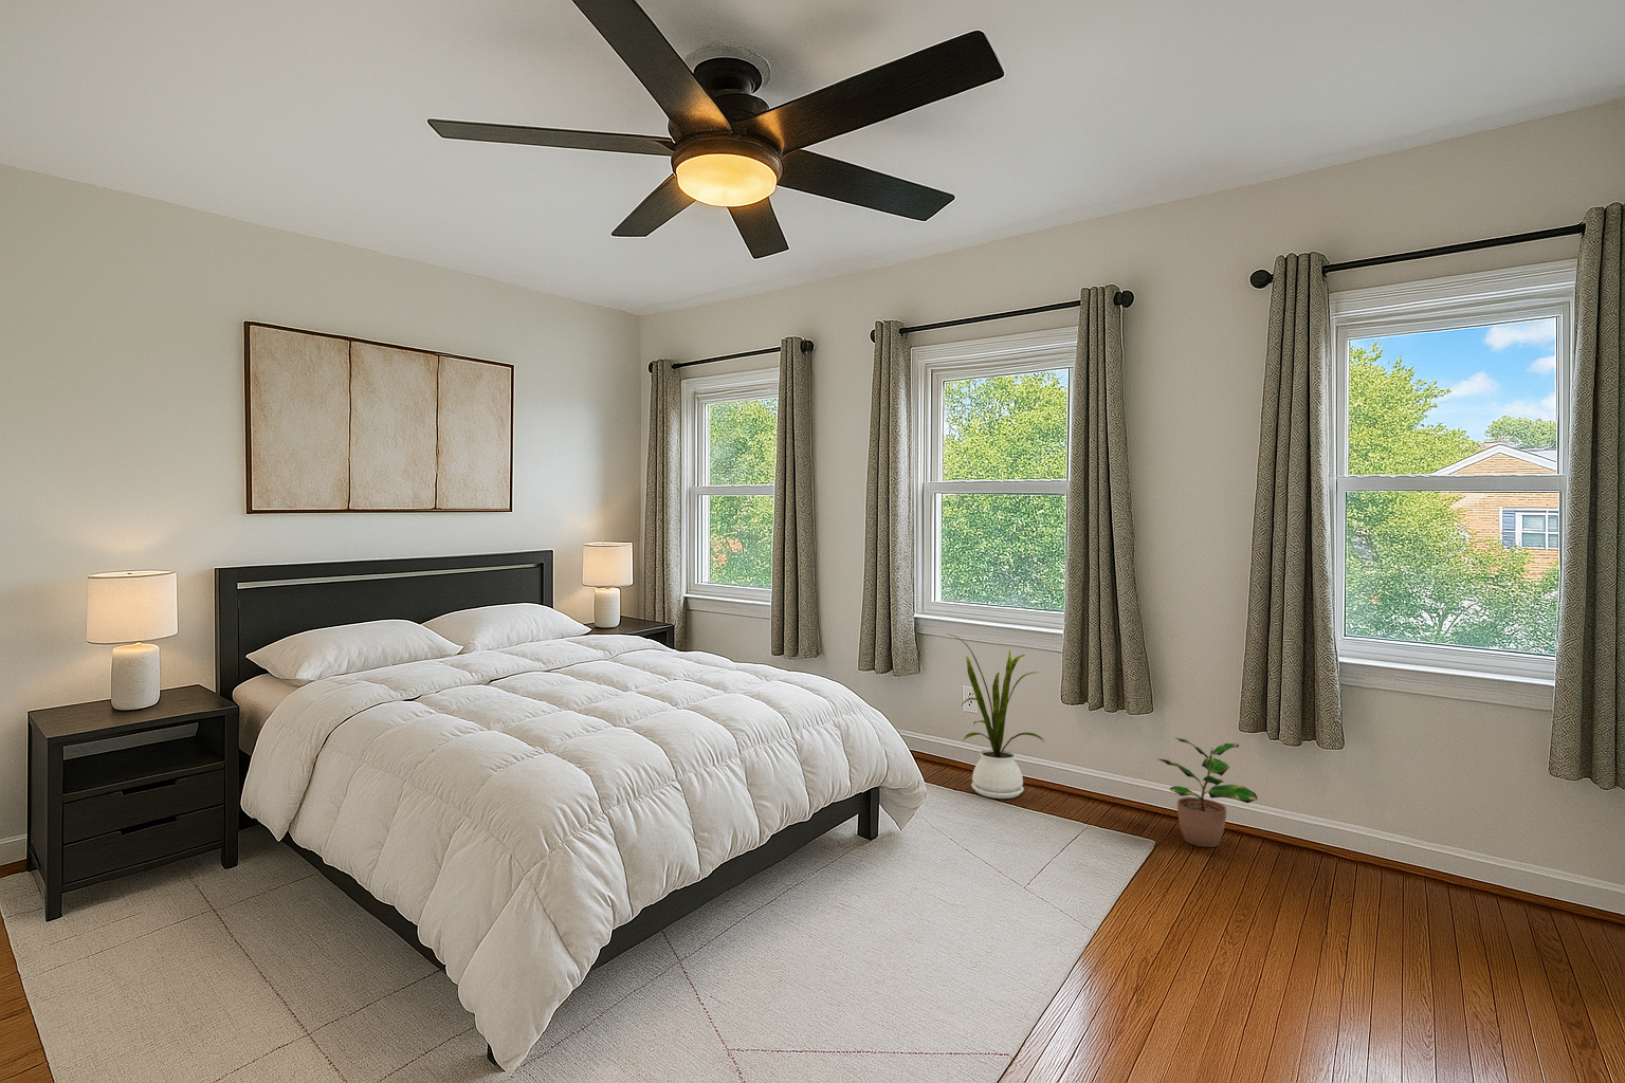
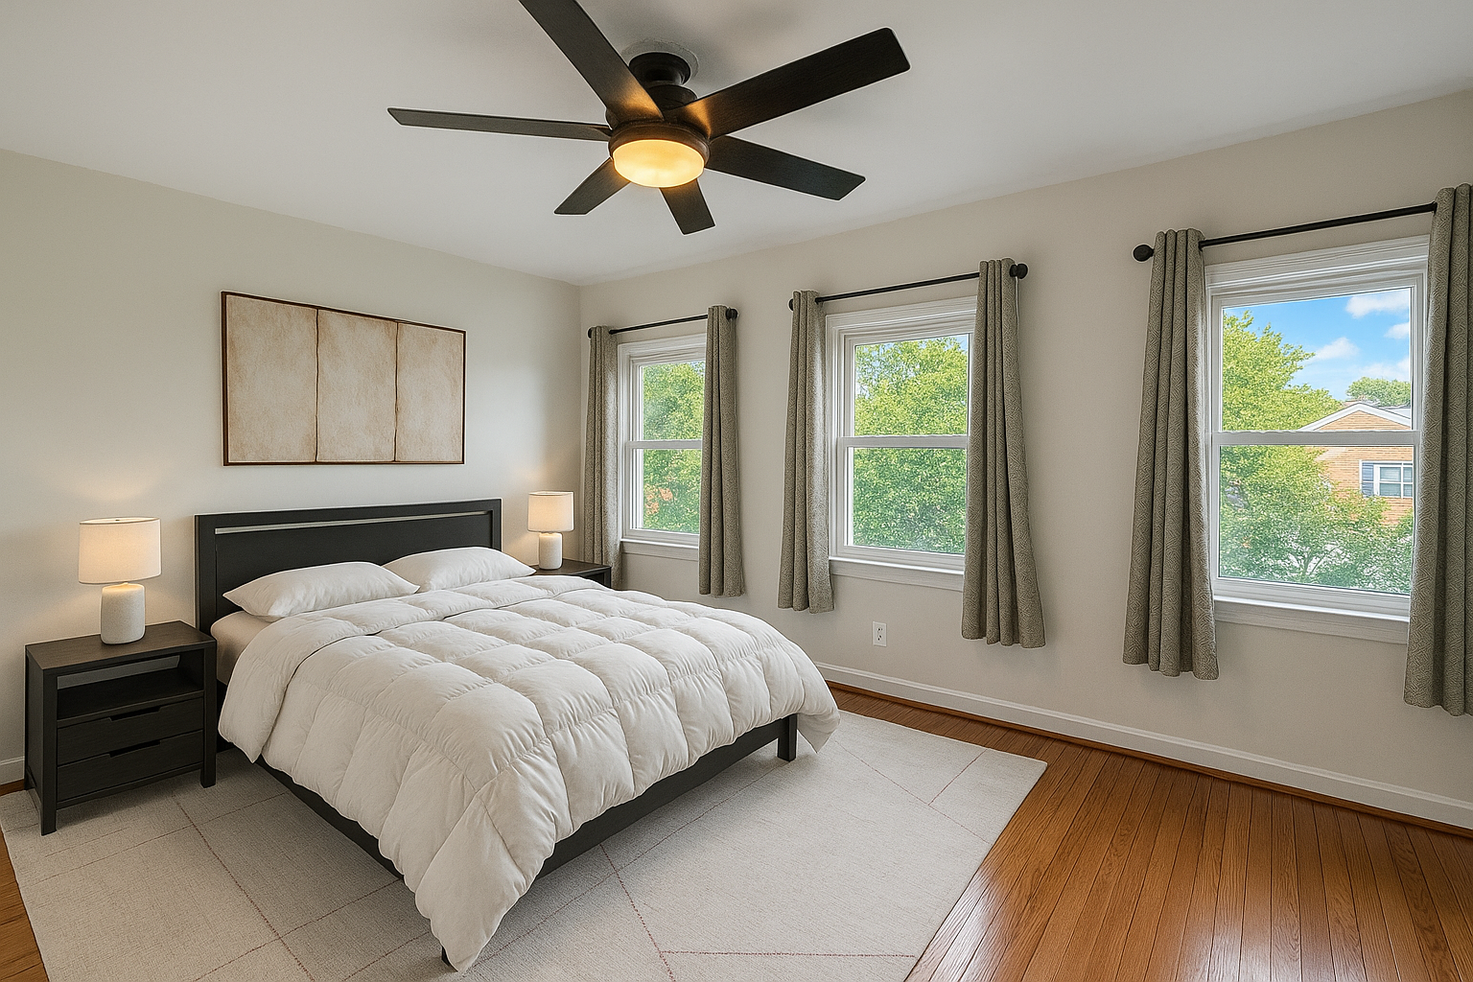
- house plant [945,632,1046,800]
- potted plant [1156,736,1259,849]
